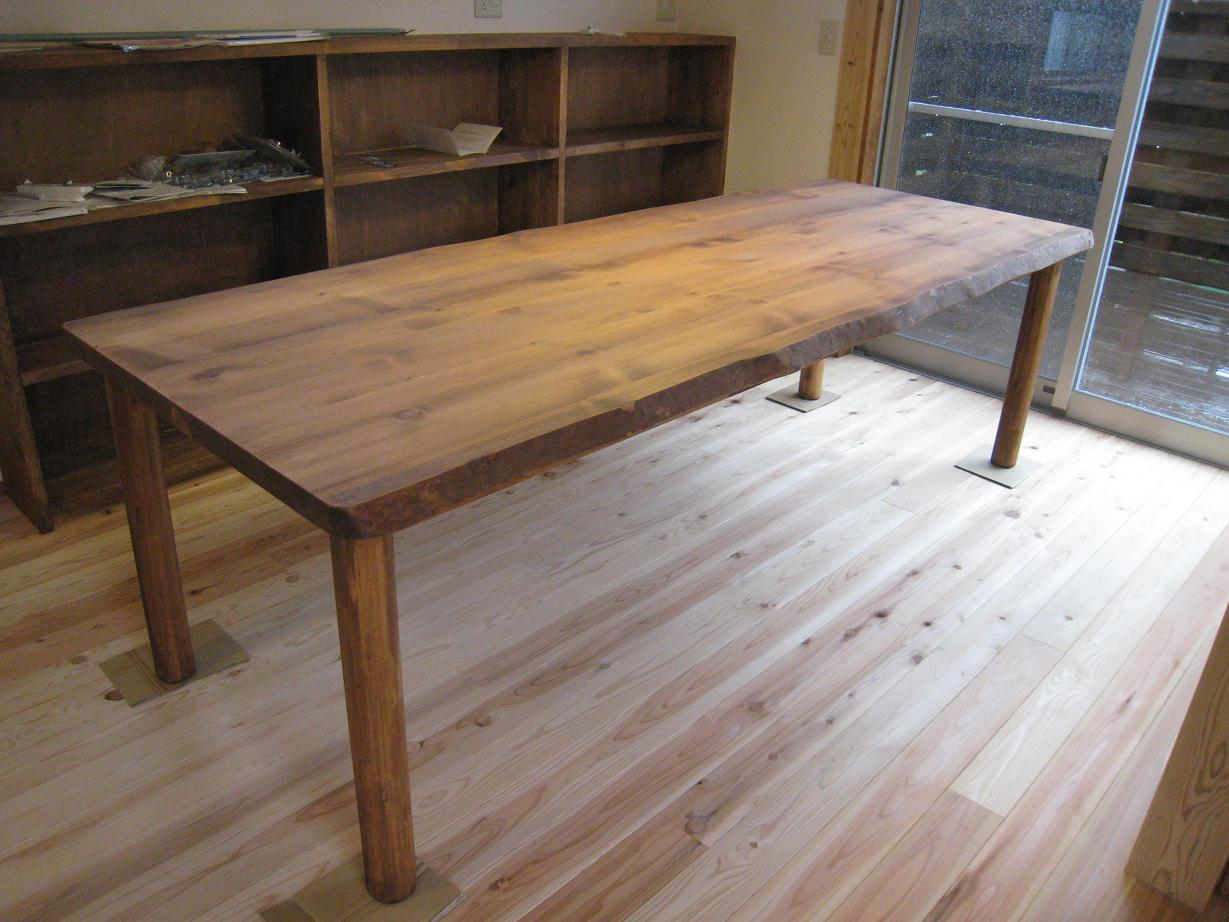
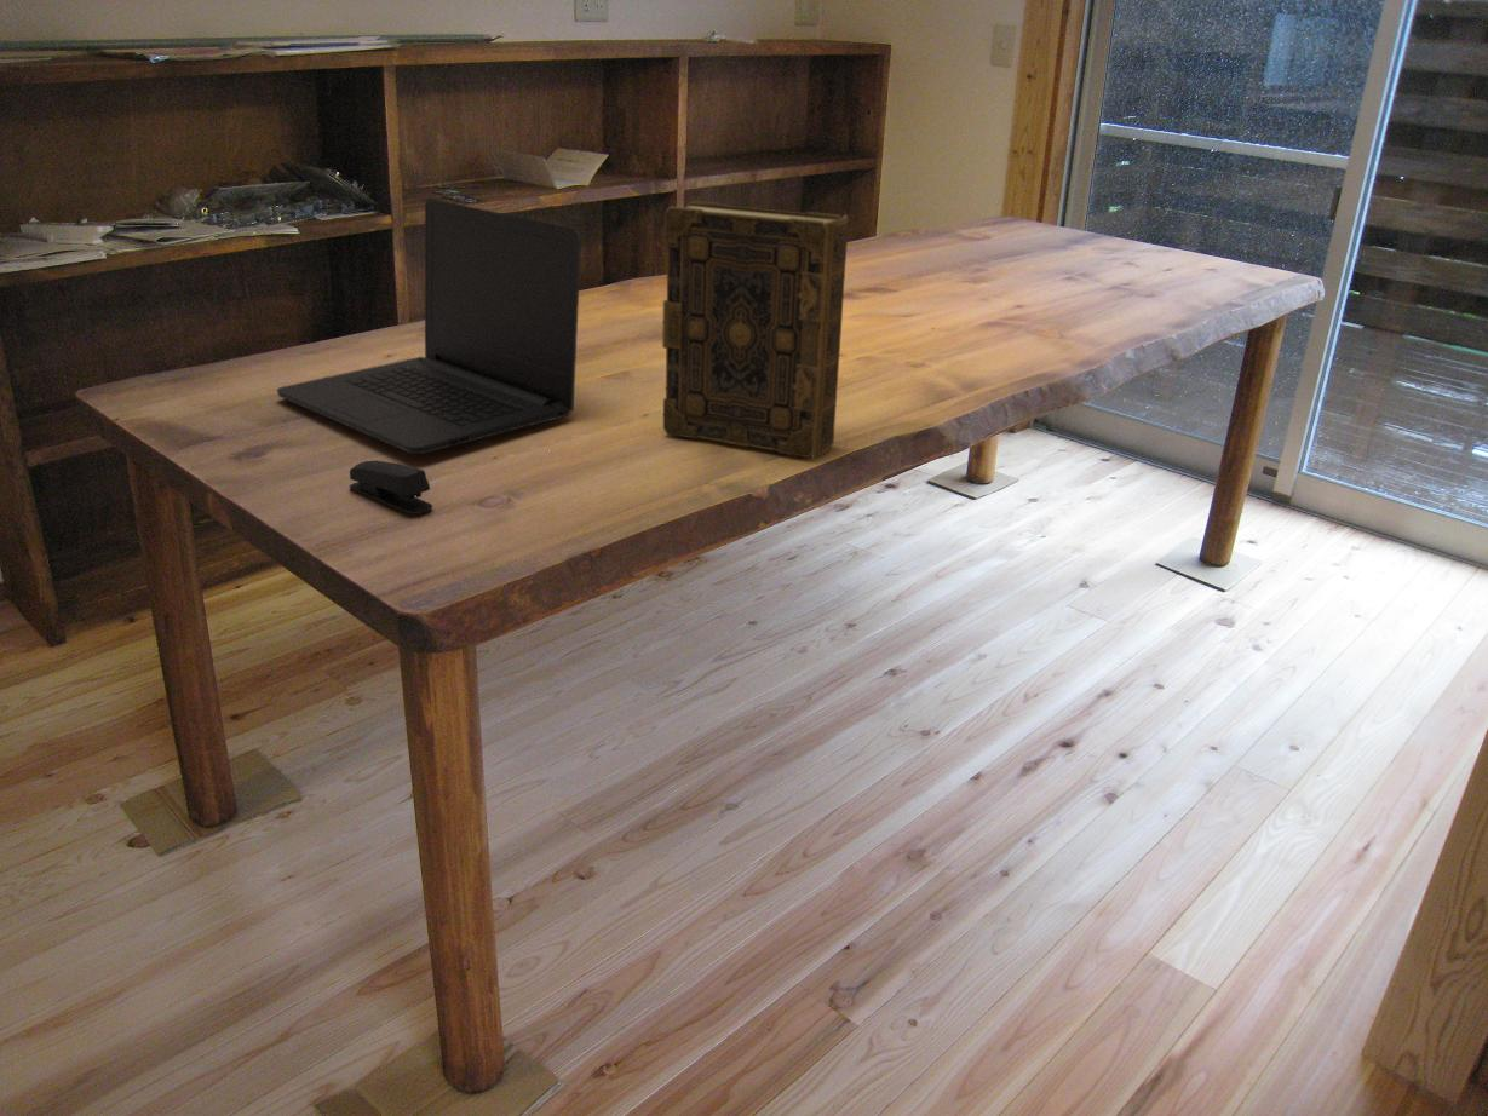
+ book [661,200,850,460]
+ stapler [349,460,433,514]
+ laptop [276,197,582,455]
